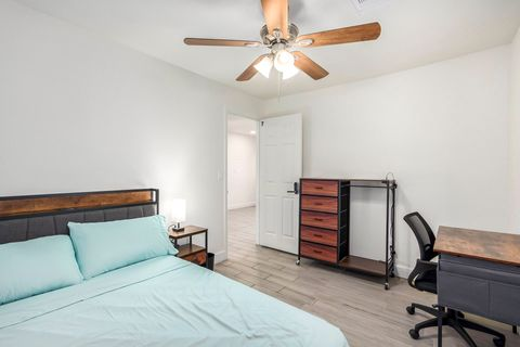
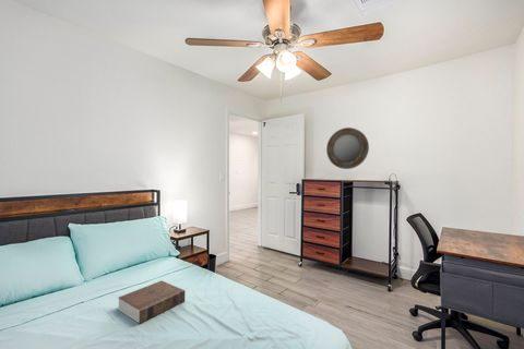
+ book [117,279,186,325]
+ home mirror [325,127,370,170]
